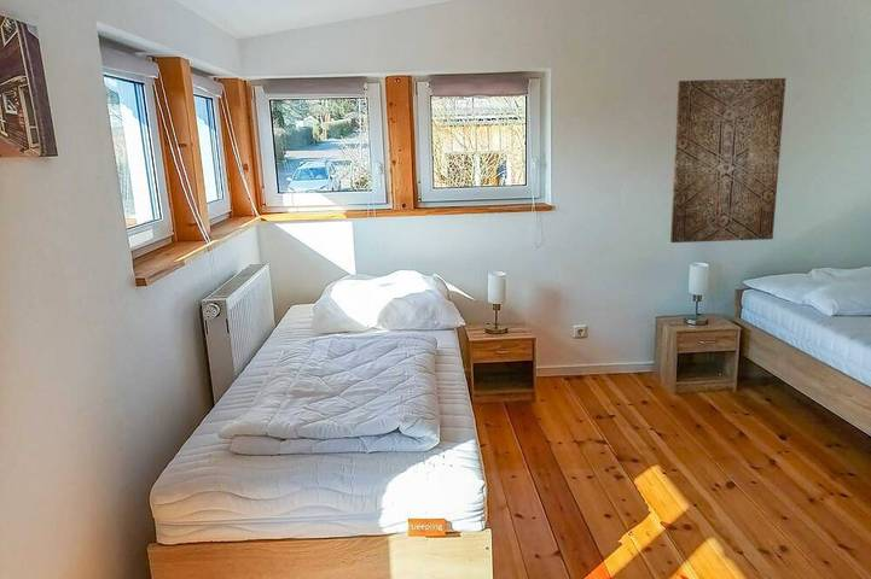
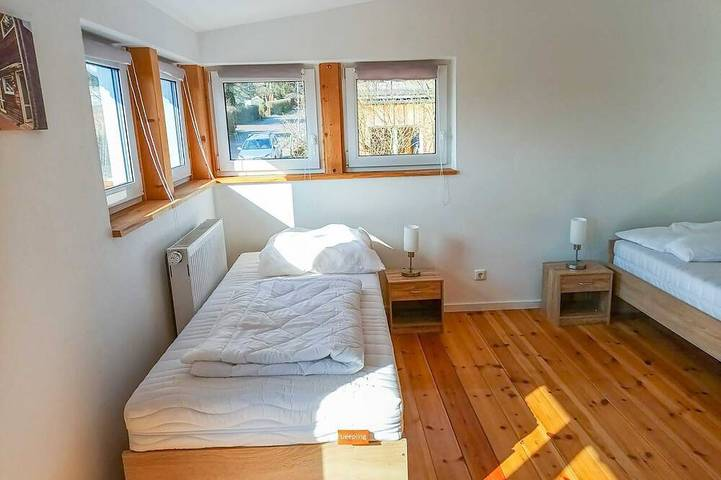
- wall art [669,77,788,244]
